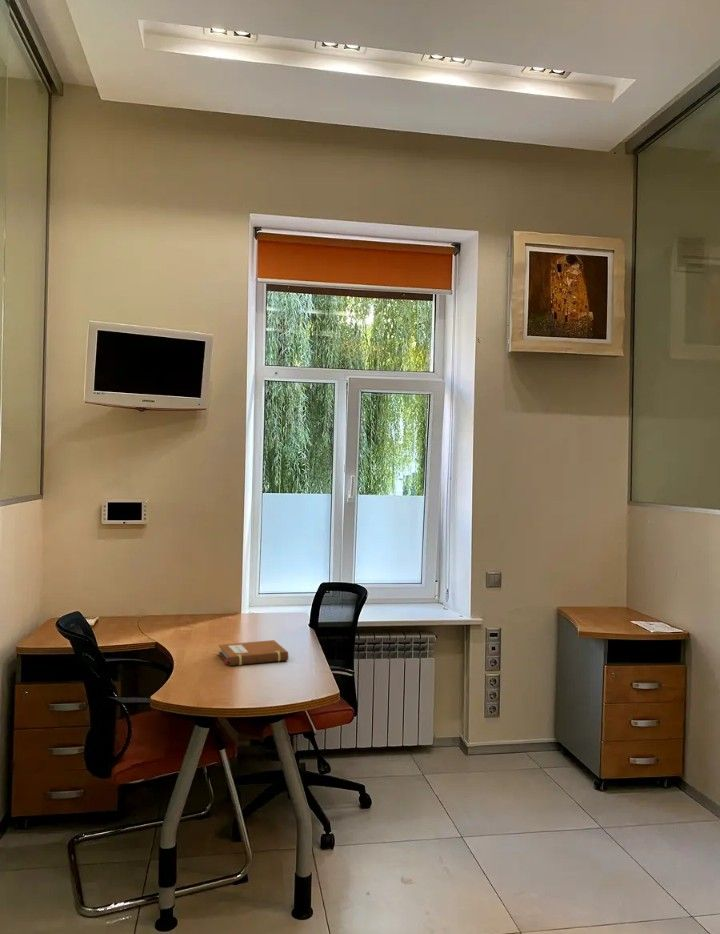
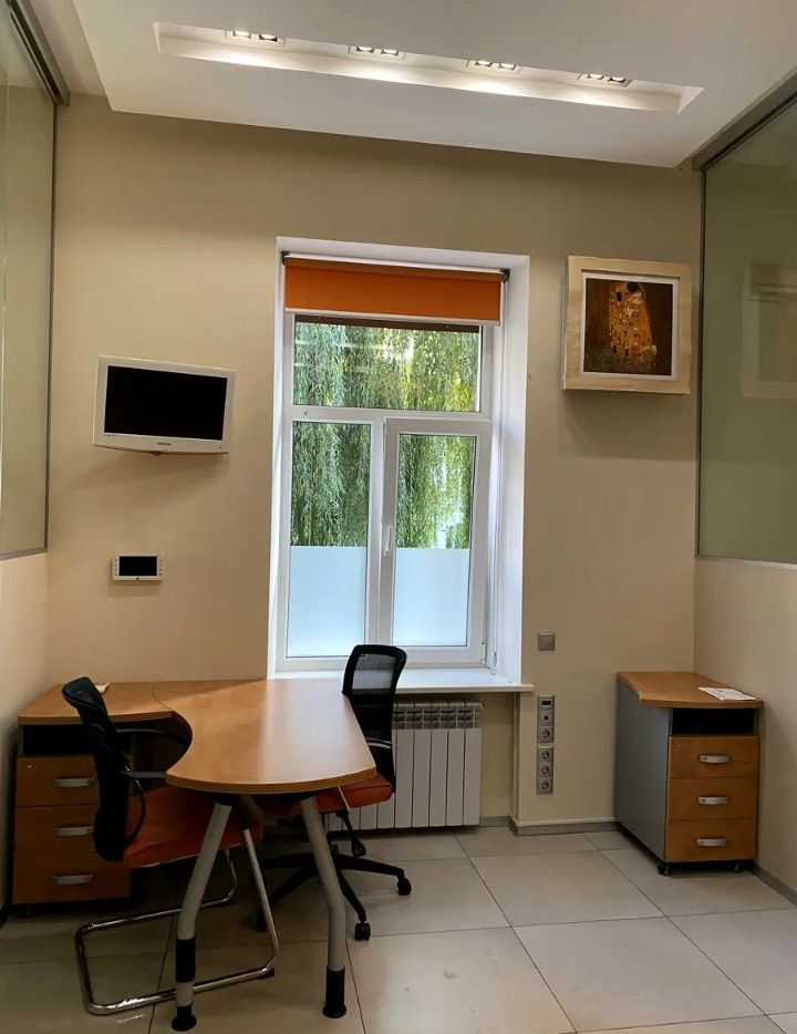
- notebook [218,639,289,667]
